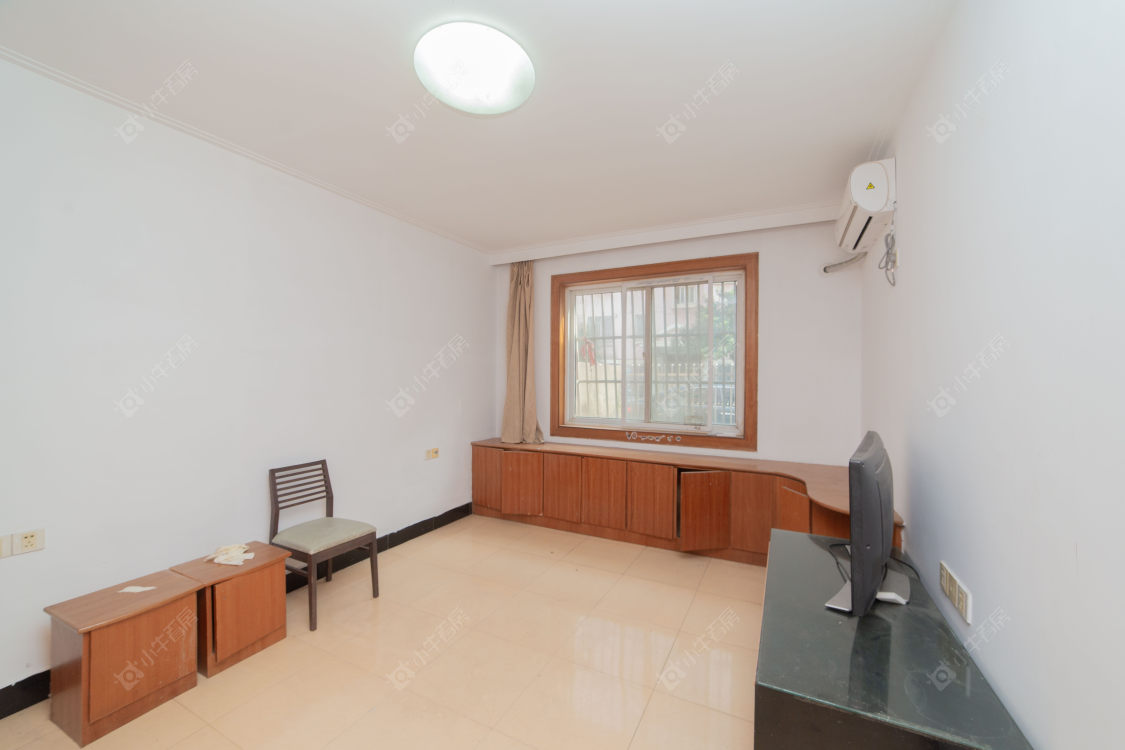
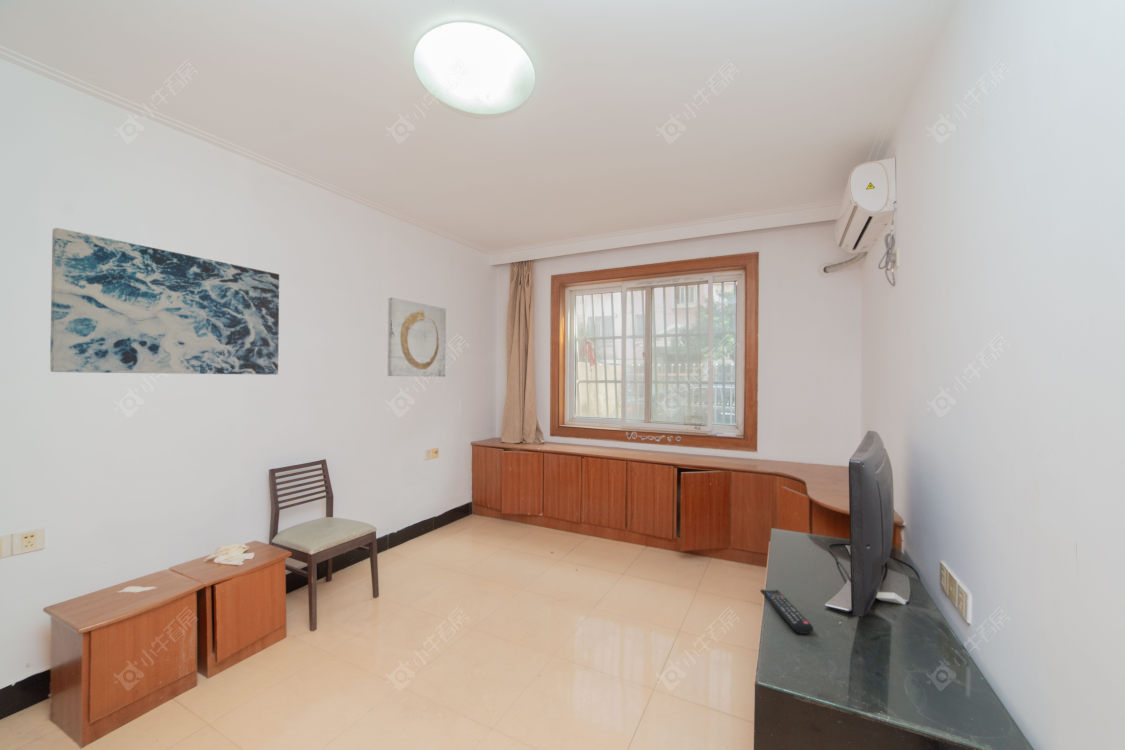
+ wall art [387,297,447,378]
+ remote control [759,588,814,635]
+ wall art [49,227,280,376]
